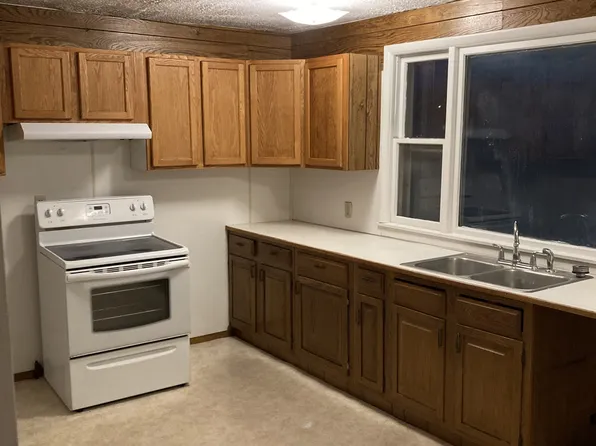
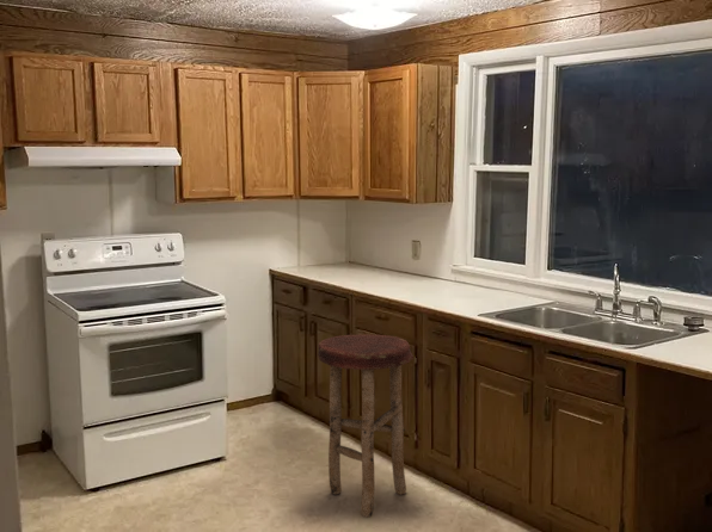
+ stool [317,333,415,519]
